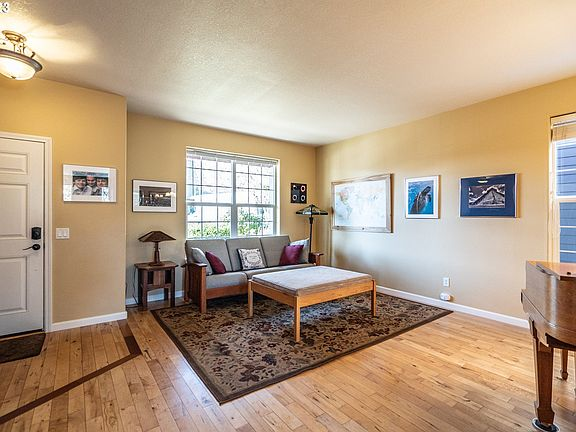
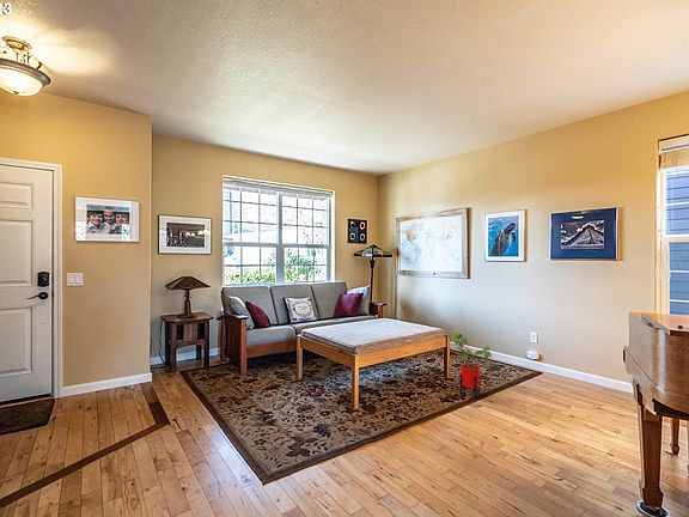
+ house plant [450,332,493,400]
